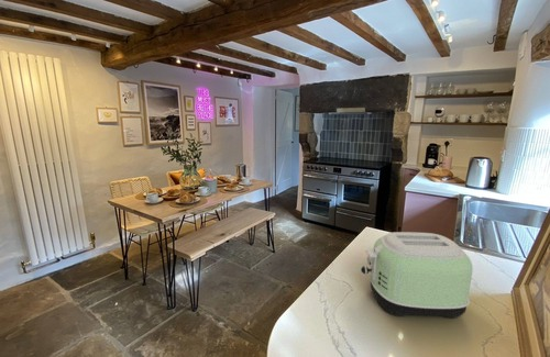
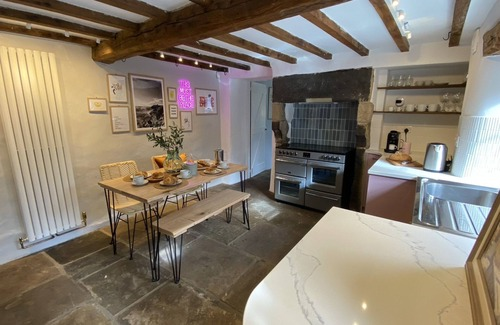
- toaster [360,231,474,320]
